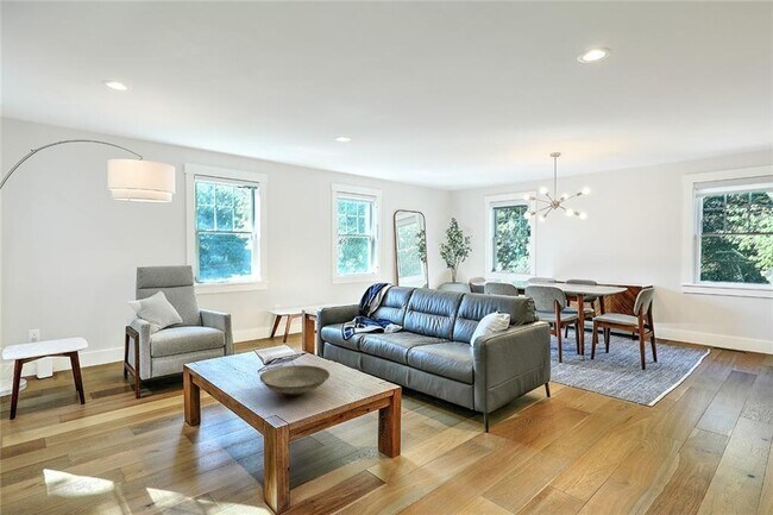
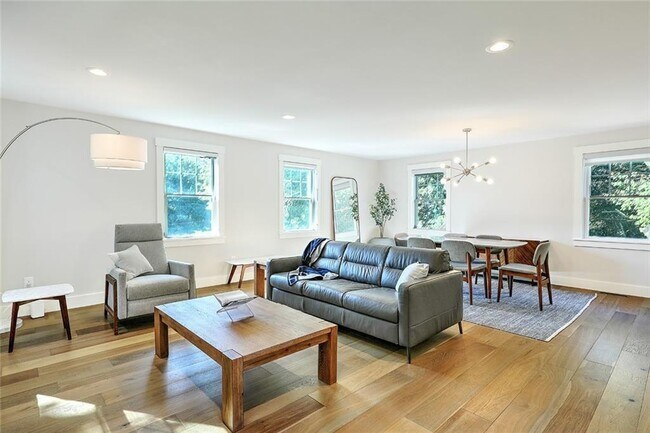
- decorative bowl [259,364,331,397]
